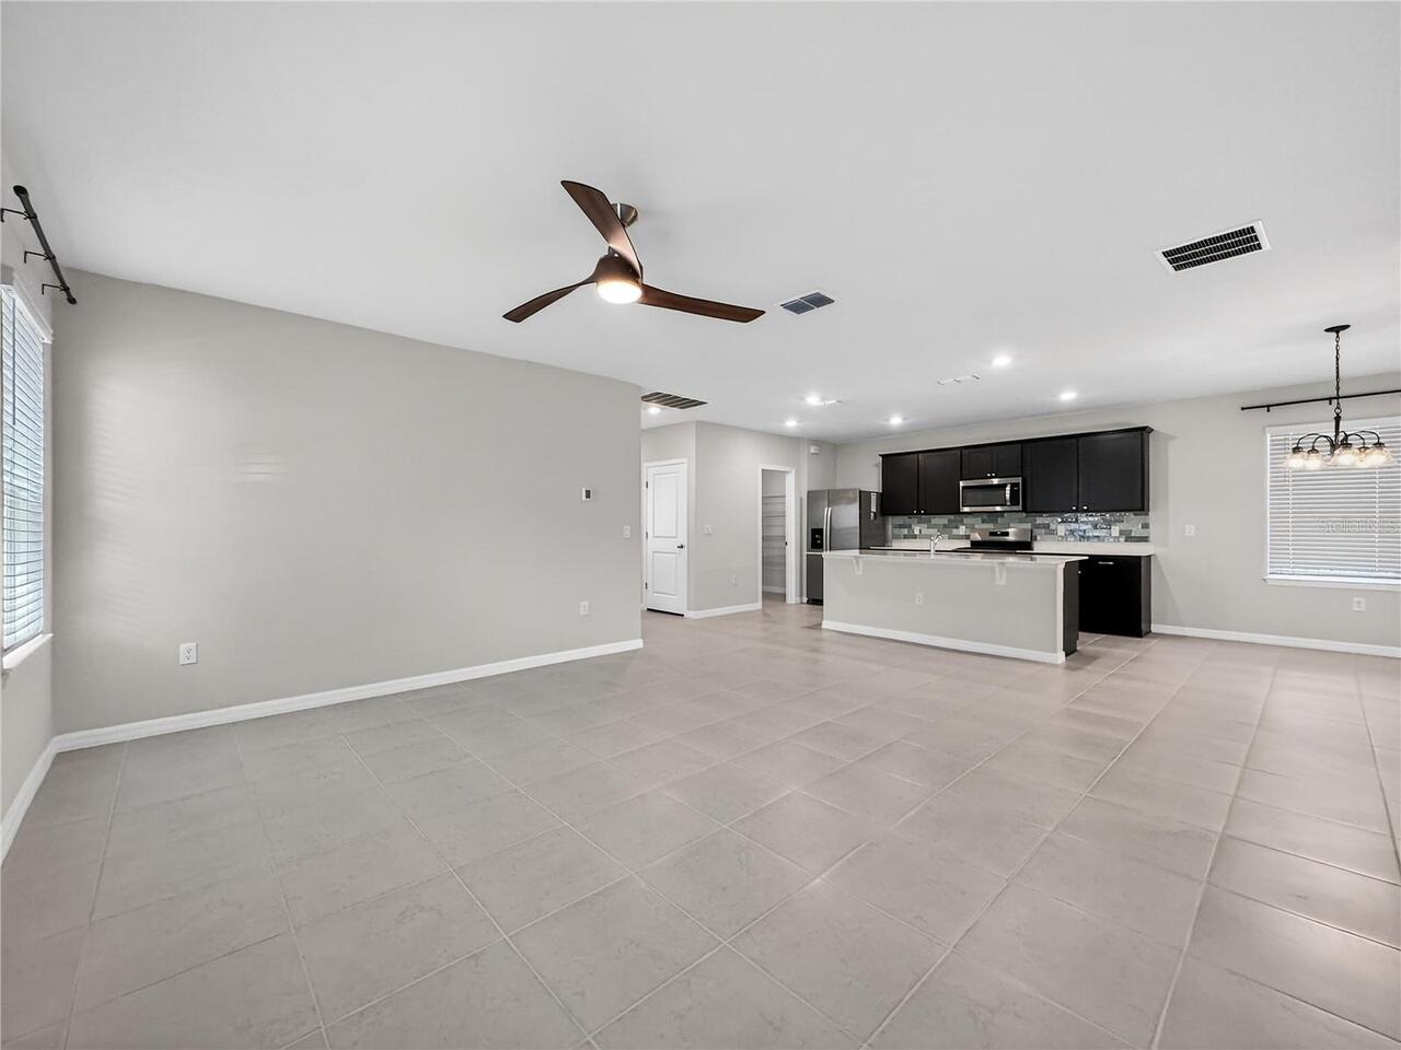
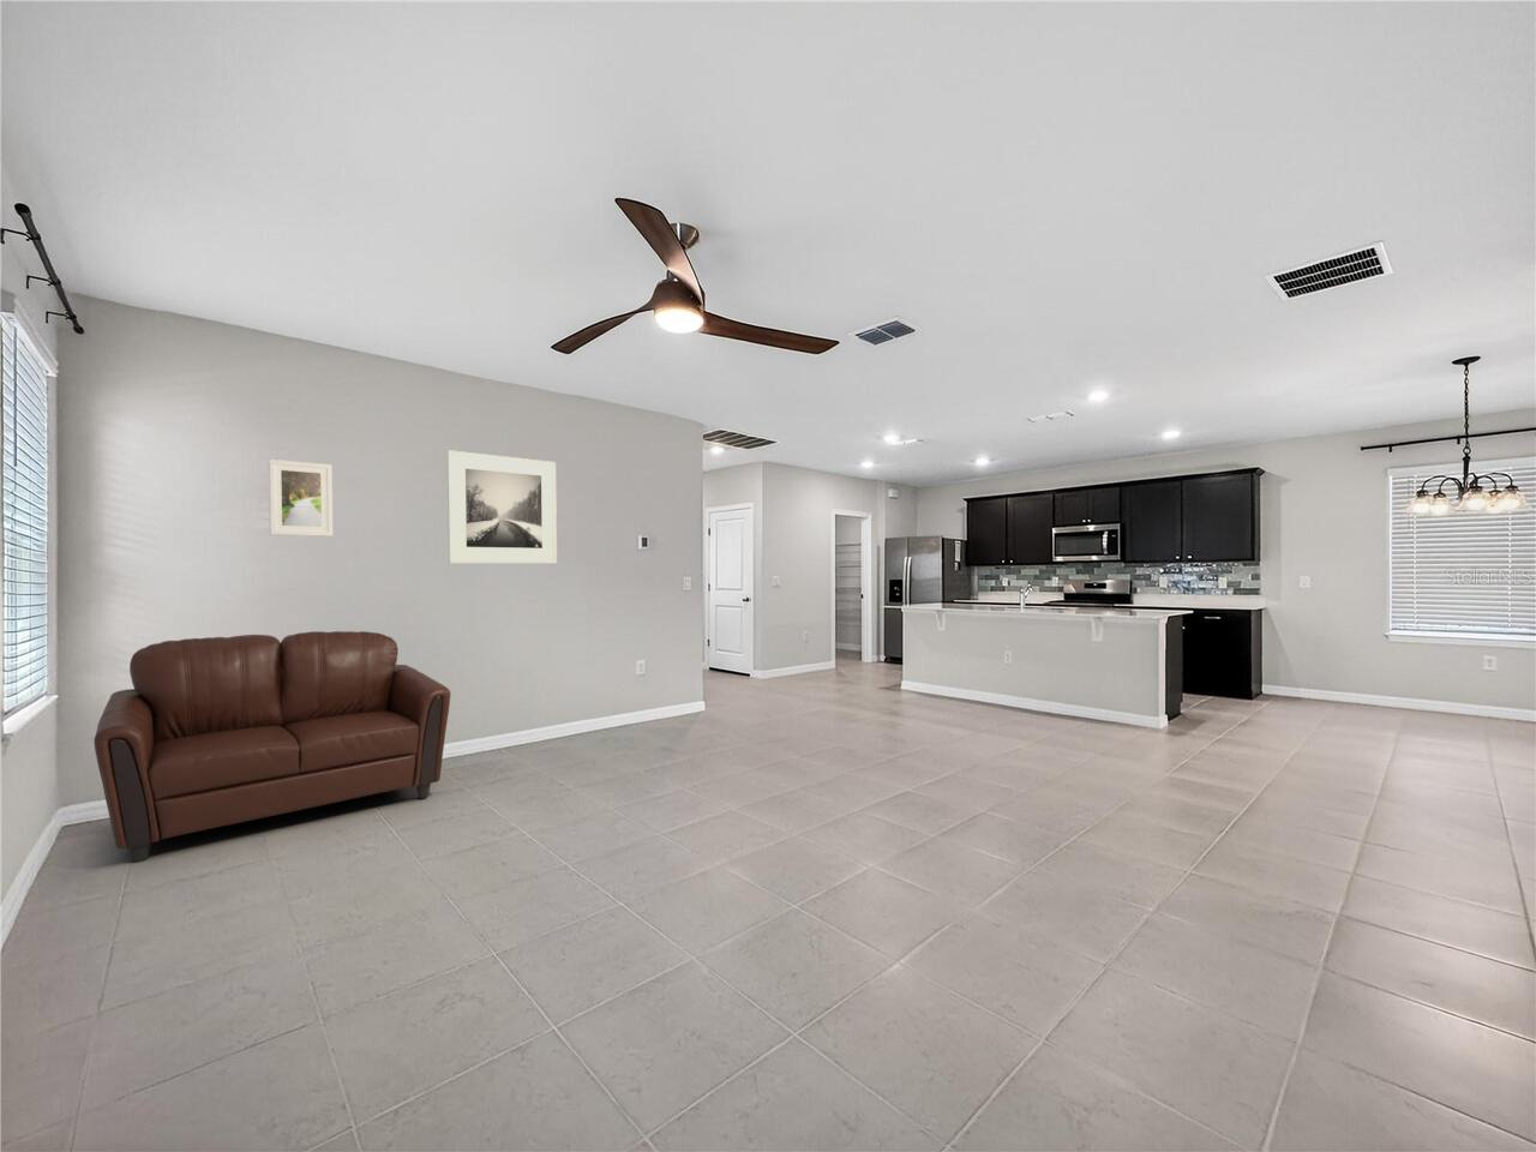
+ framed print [267,459,334,537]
+ sofa [92,630,451,864]
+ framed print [446,449,558,564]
